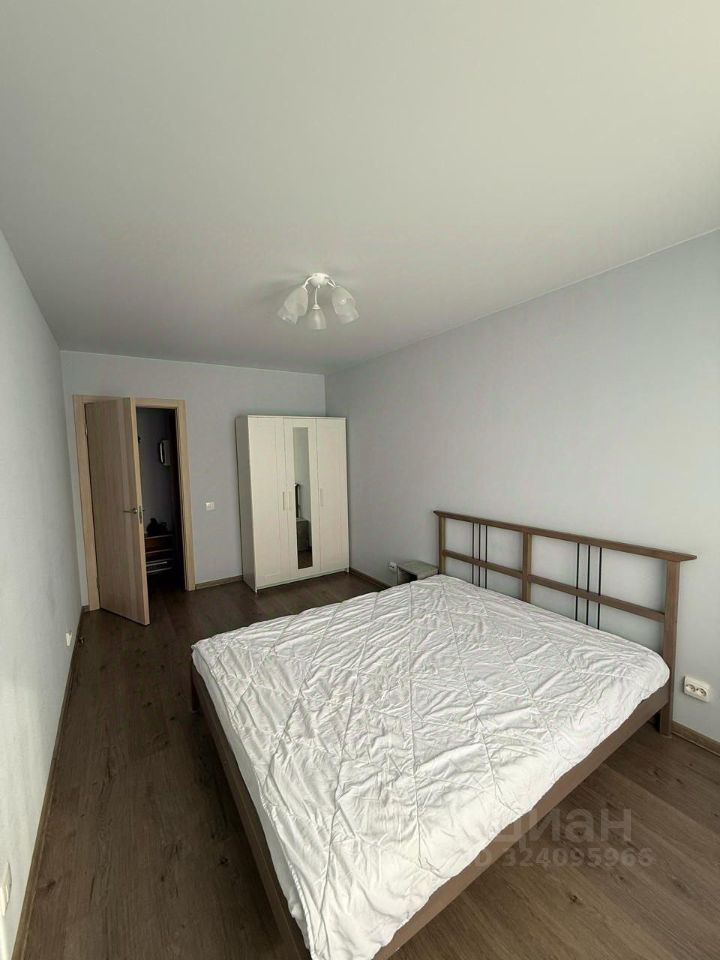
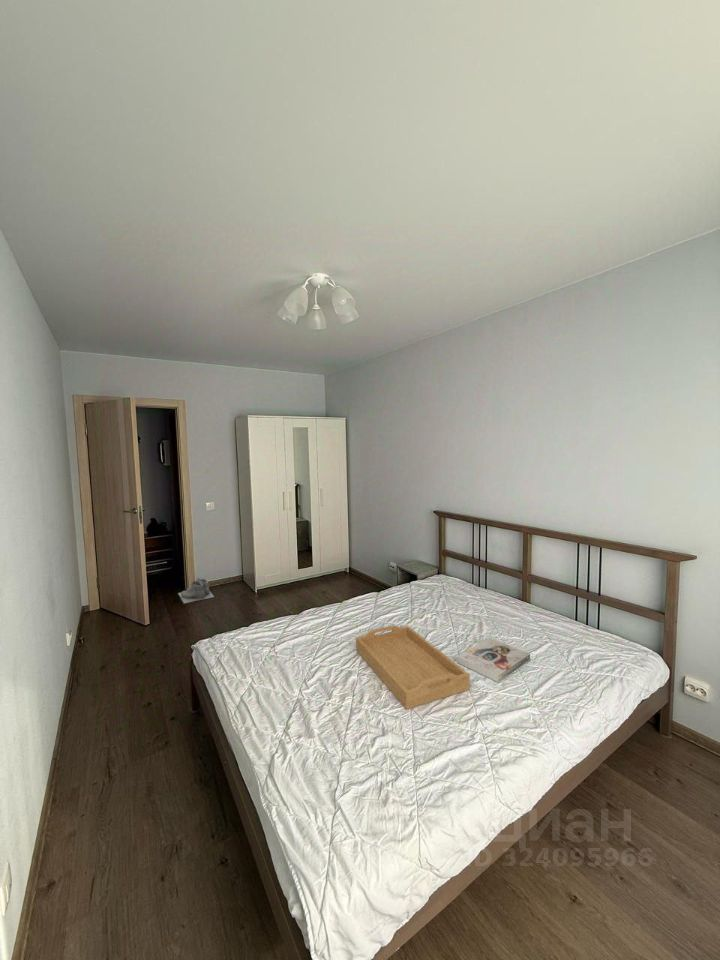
+ book [456,637,531,683]
+ serving tray [355,624,471,710]
+ boots [177,577,215,604]
